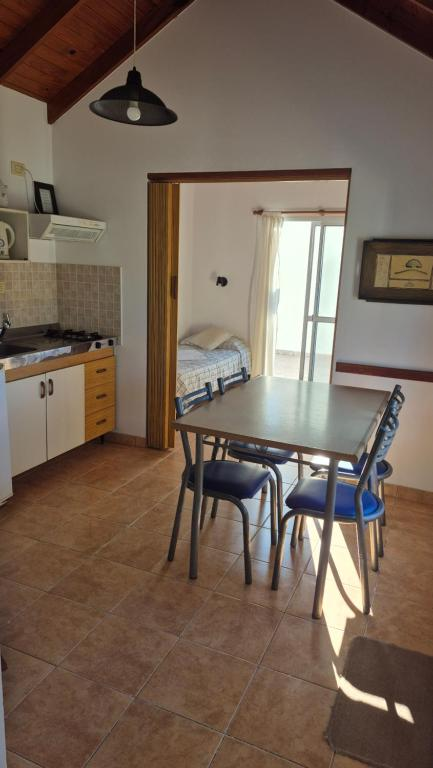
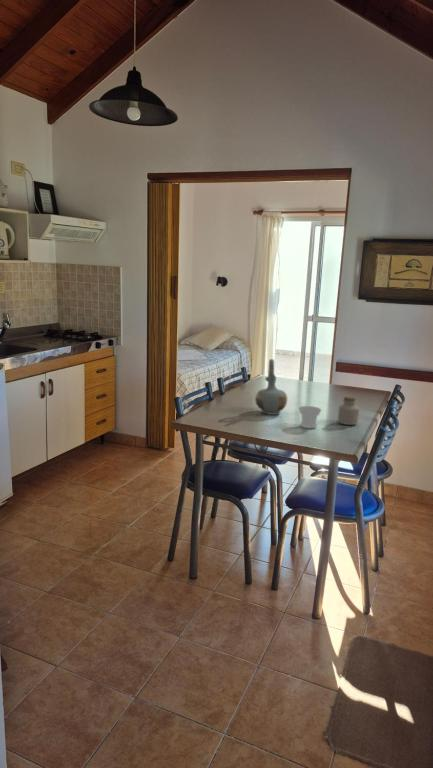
+ jar [337,395,360,426]
+ cup [298,405,322,429]
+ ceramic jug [254,358,288,416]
